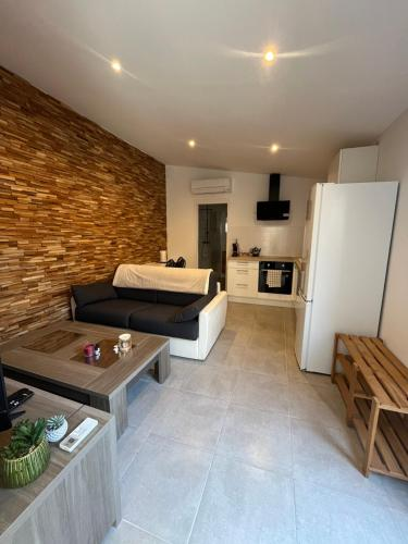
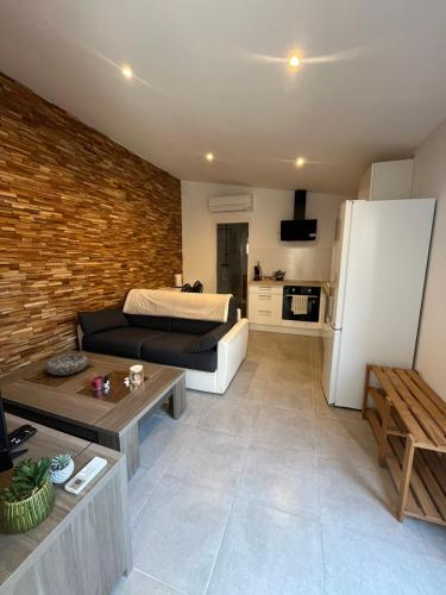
+ decorative bowl [45,352,89,376]
